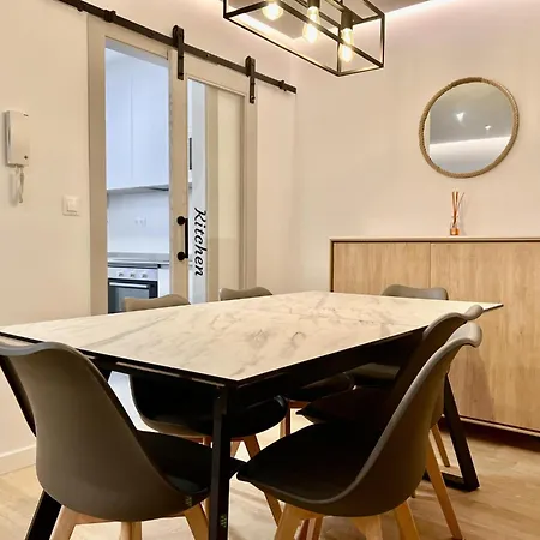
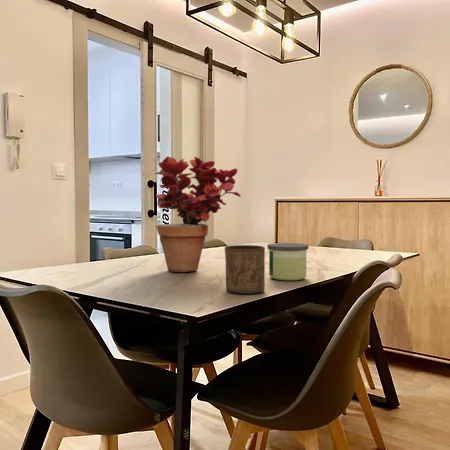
+ candle [266,242,309,281]
+ cup [224,244,266,295]
+ potted plant [154,155,242,273]
